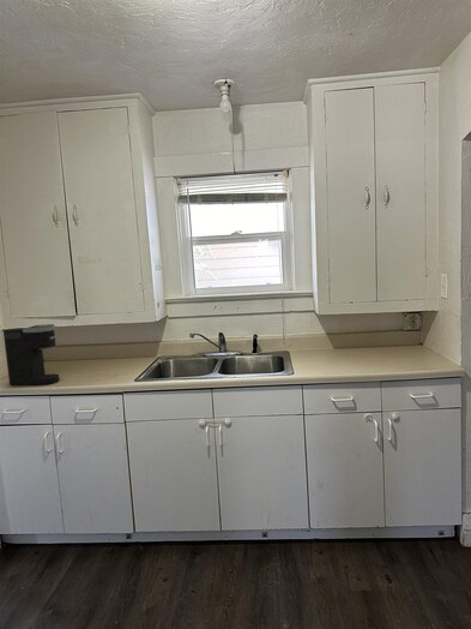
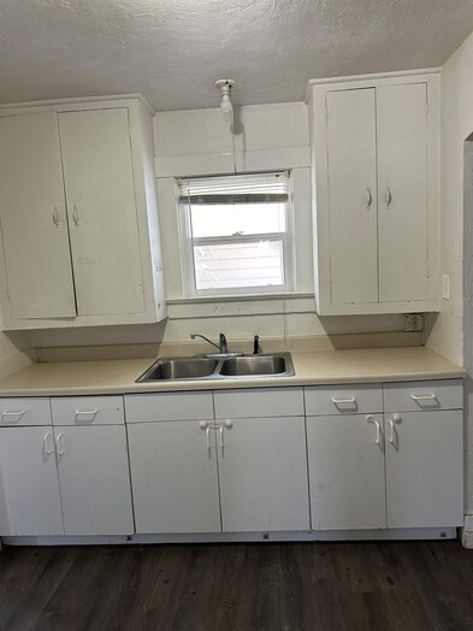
- coffee maker [2,323,60,387]
